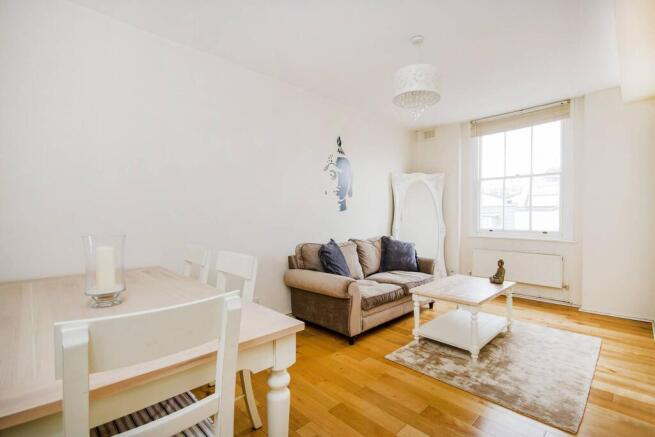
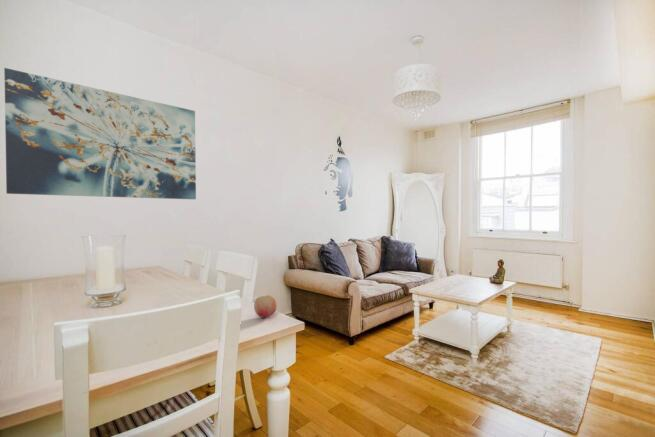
+ fruit [253,294,278,319]
+ wall art [3,67,197,200]
